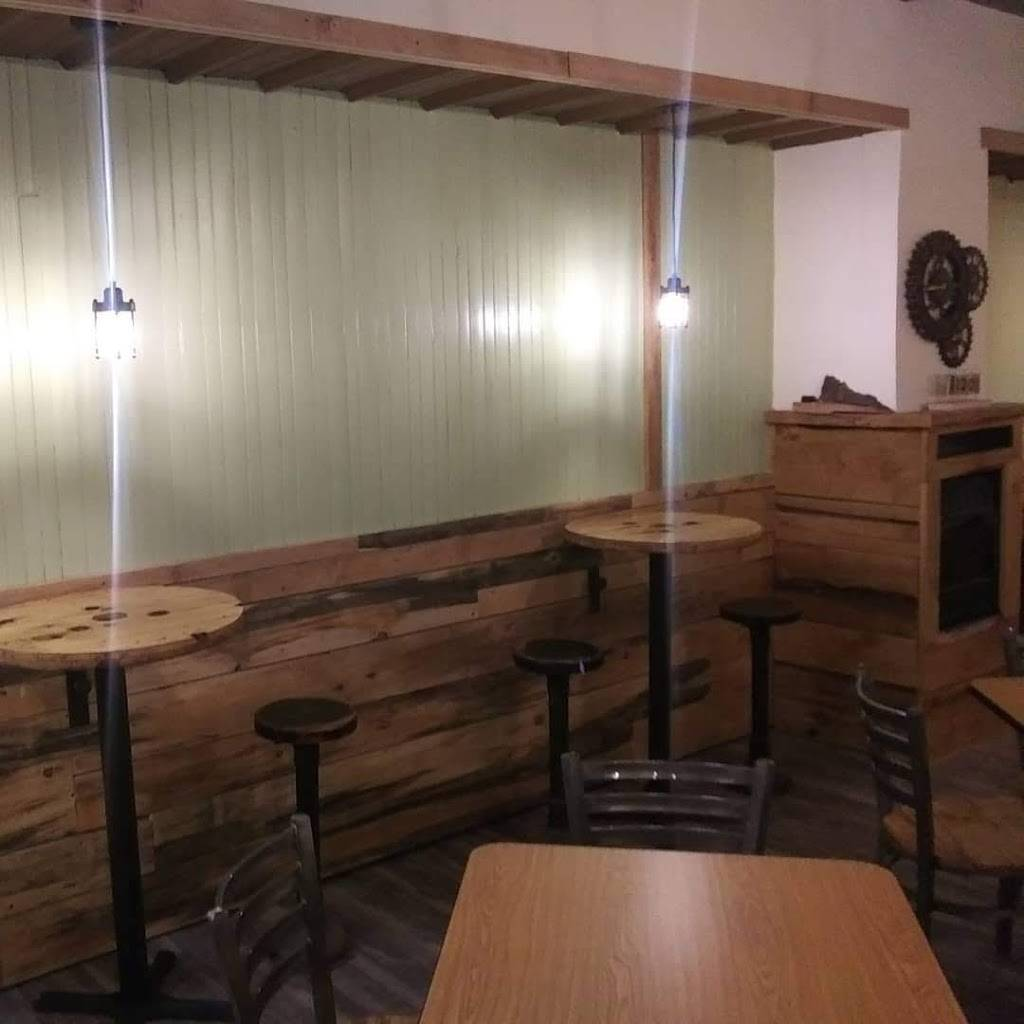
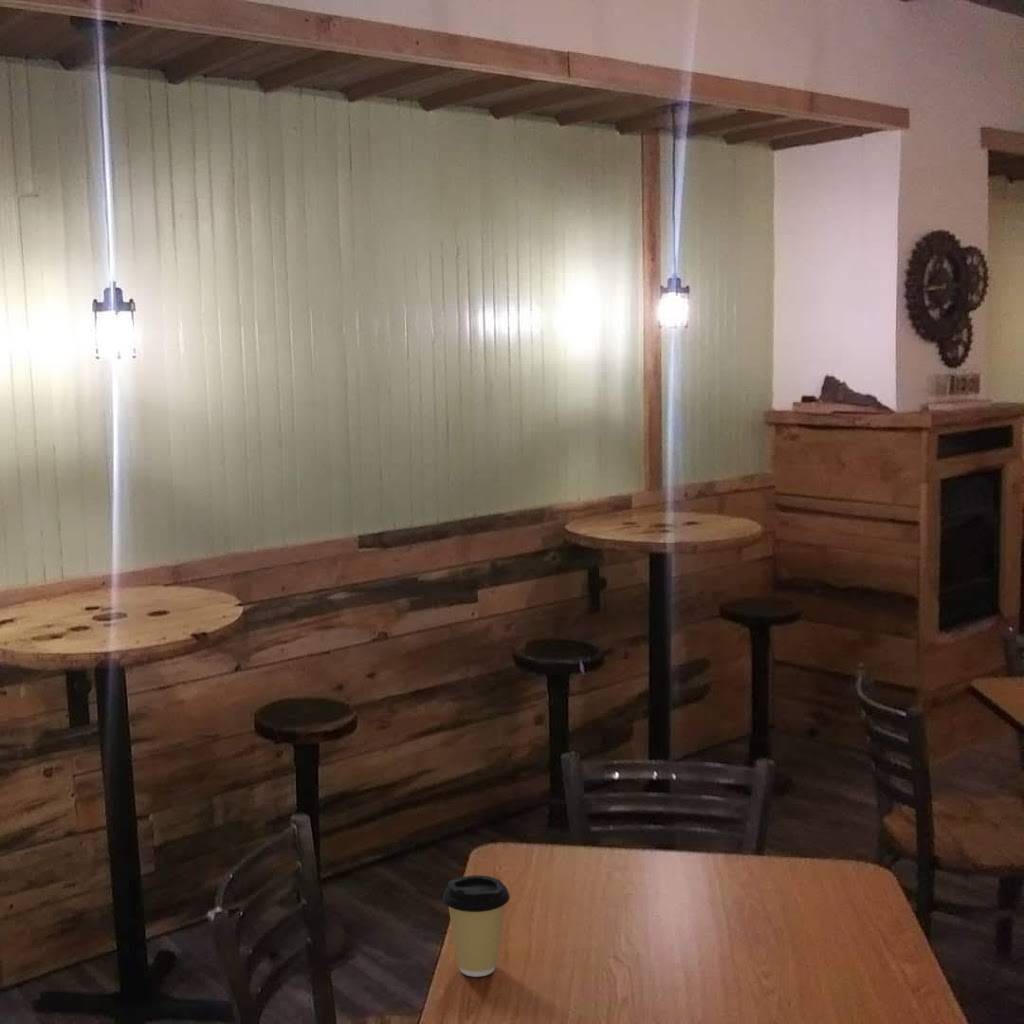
+ coffee cup [442,874,511,978]
